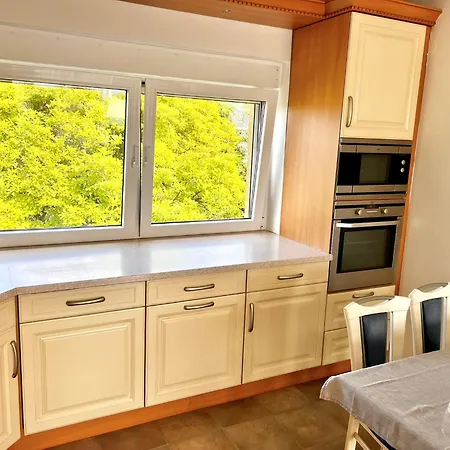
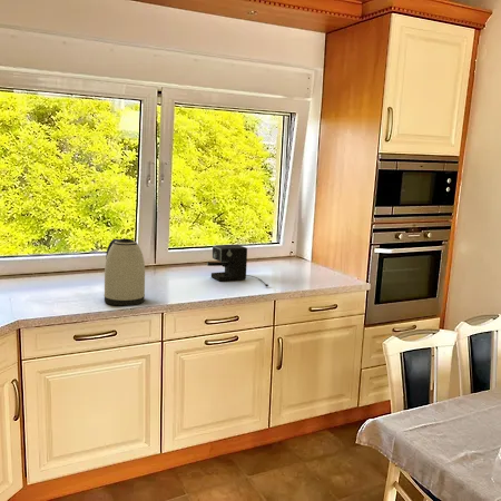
+ kettle [102,237,146,306]
+ coffee maker [206,244,269,287]
